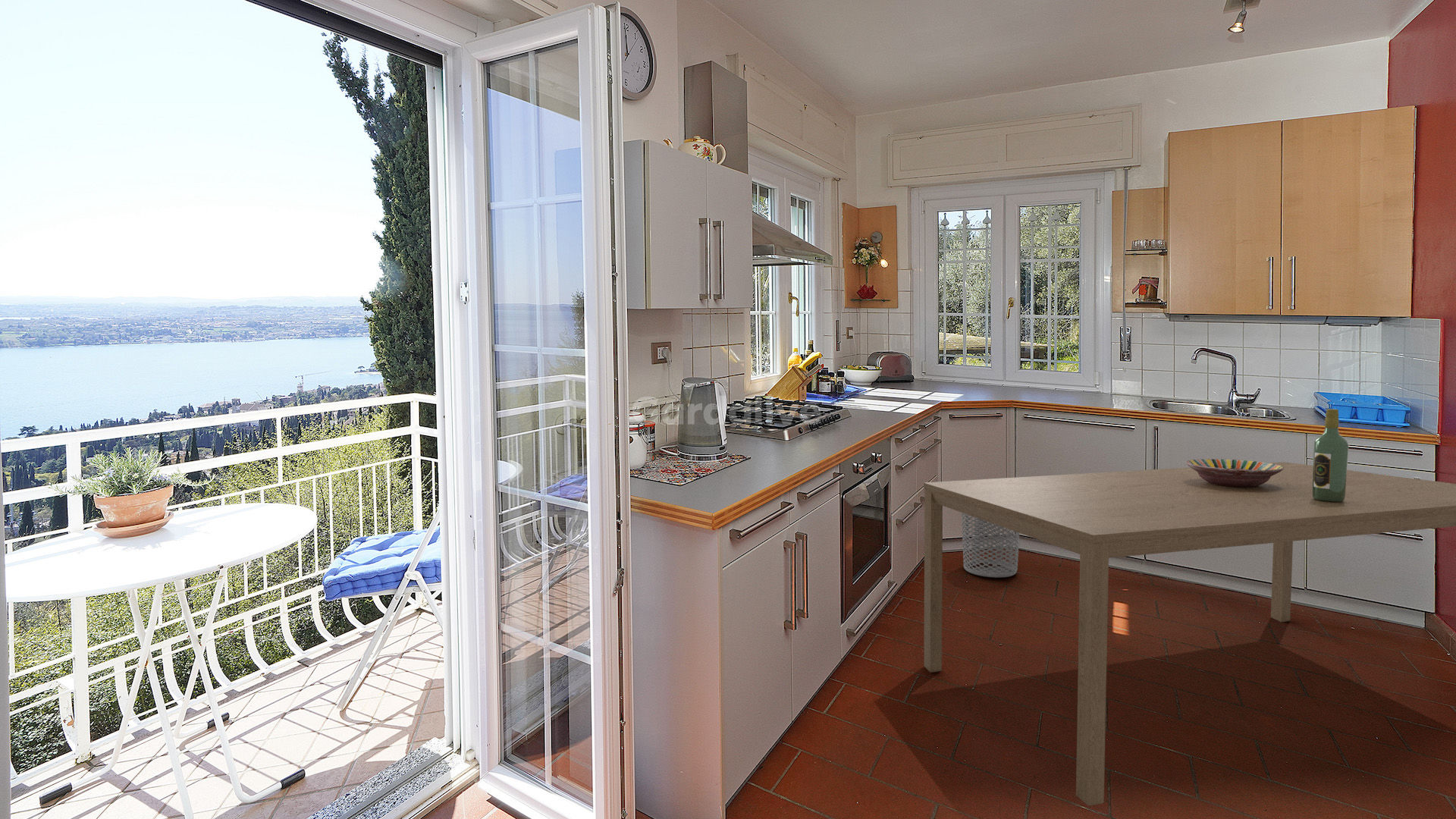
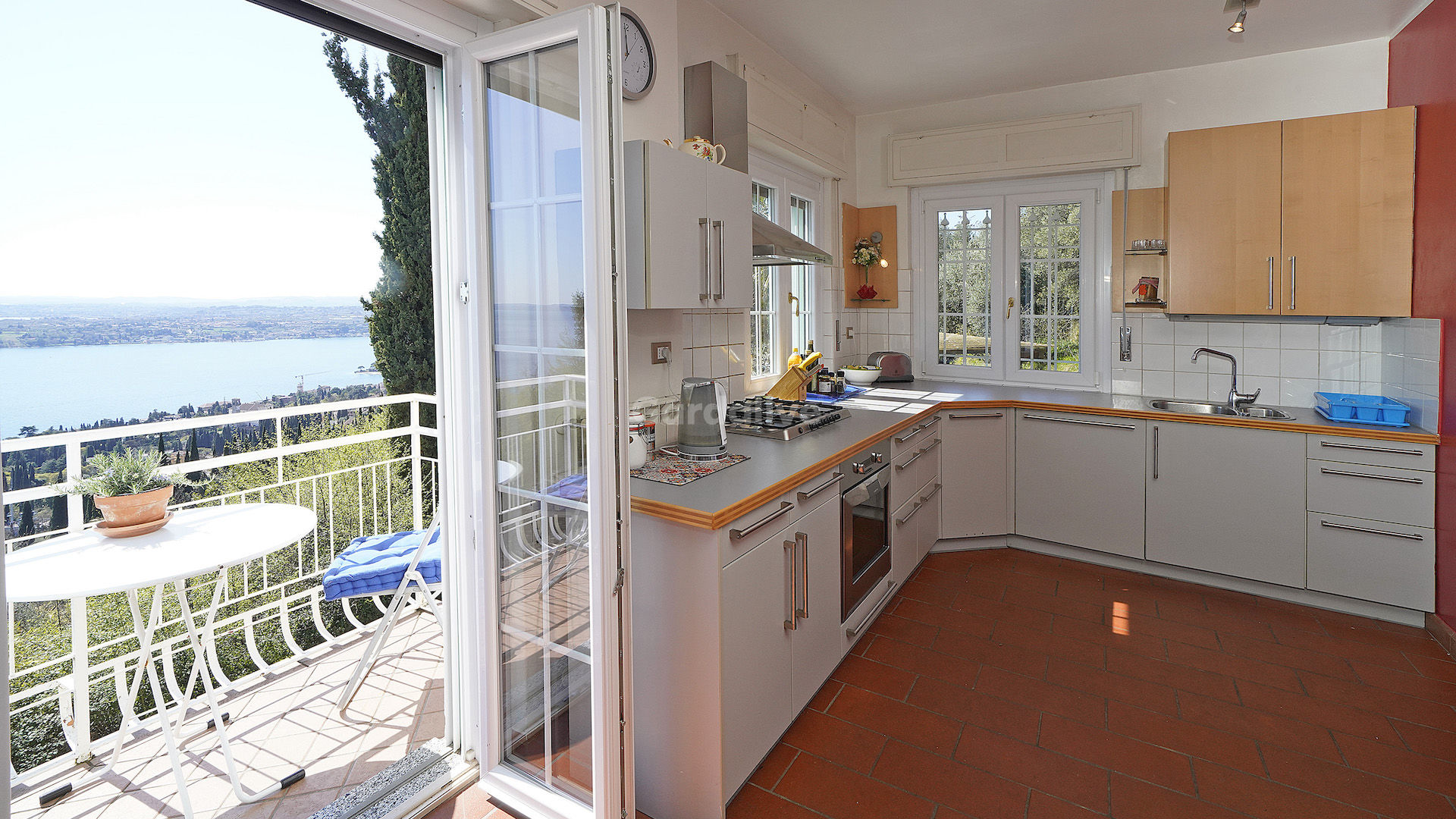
- dining table [923,461,1456,807]
- wine bottle [1312,408,1349,502]
- waste bin [961,513,1020,579]
- serving bowl [1185,458,1285,488]
